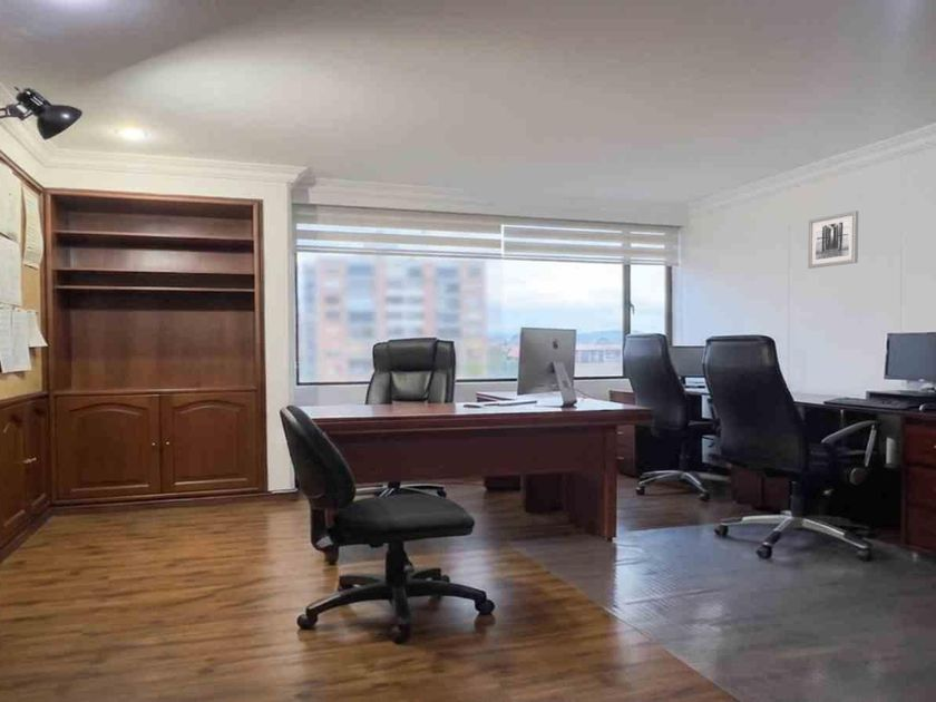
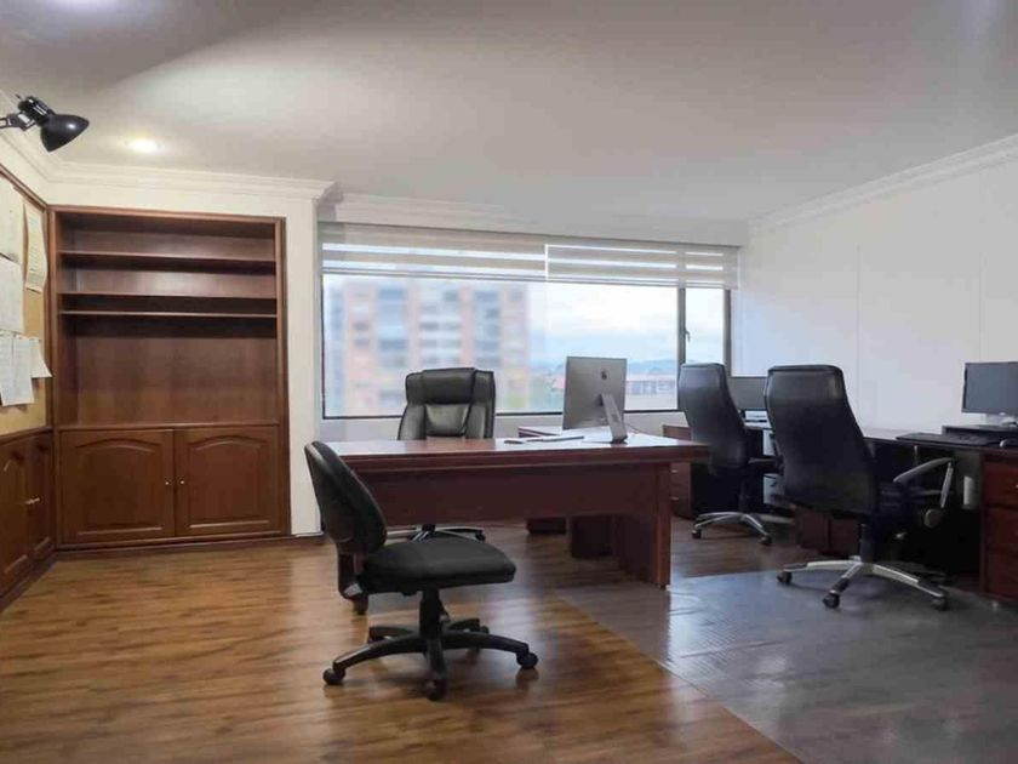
- wall art [807,209,859,270]
